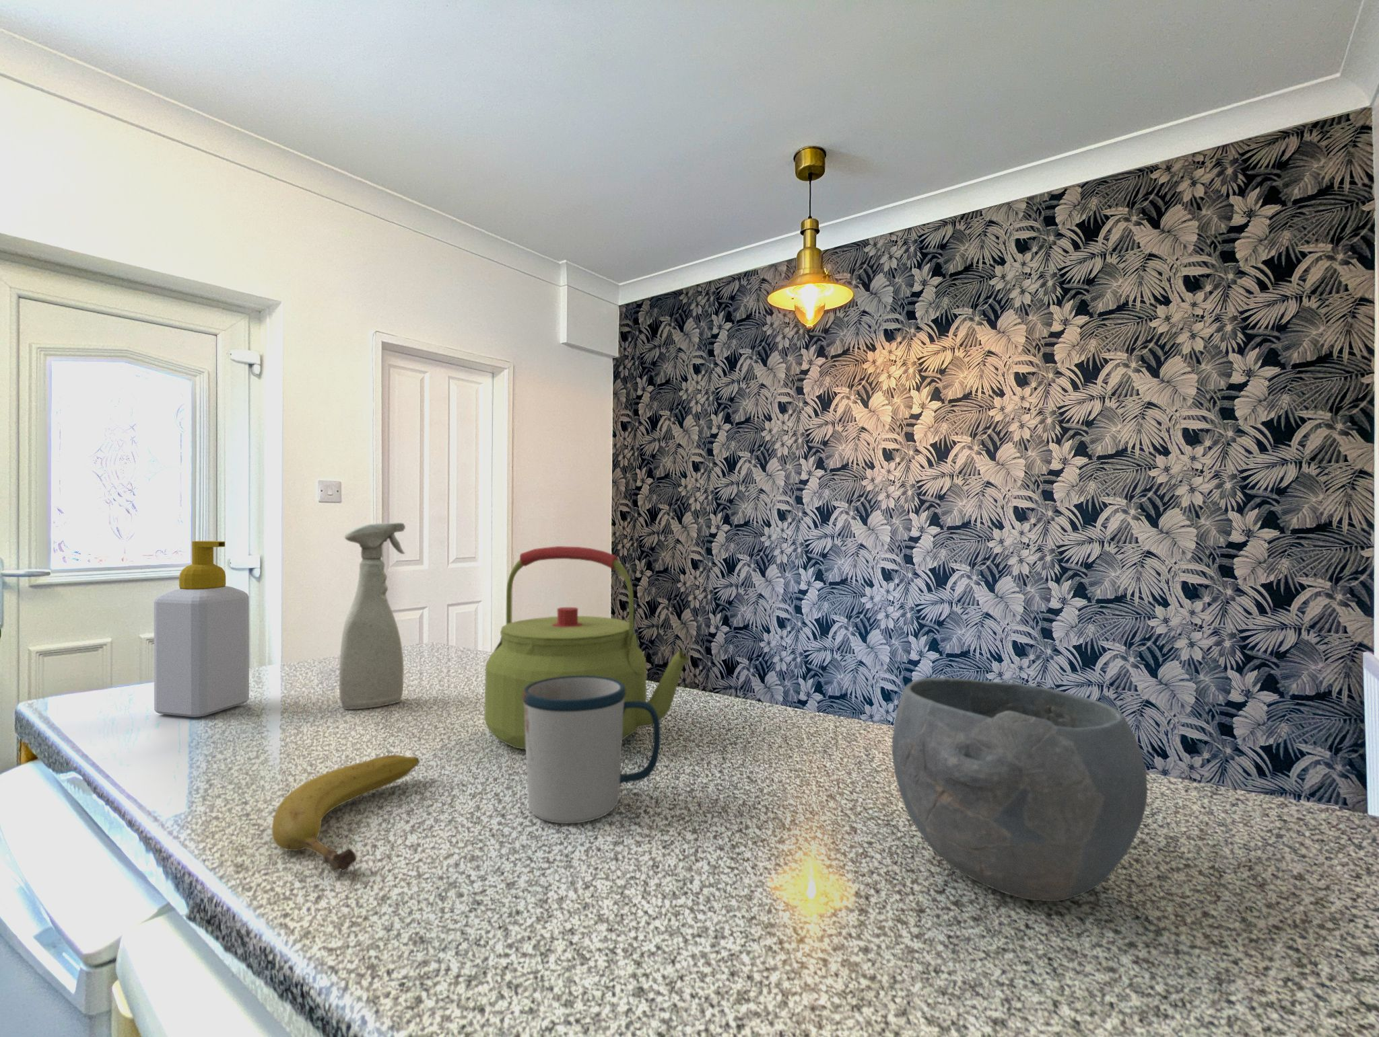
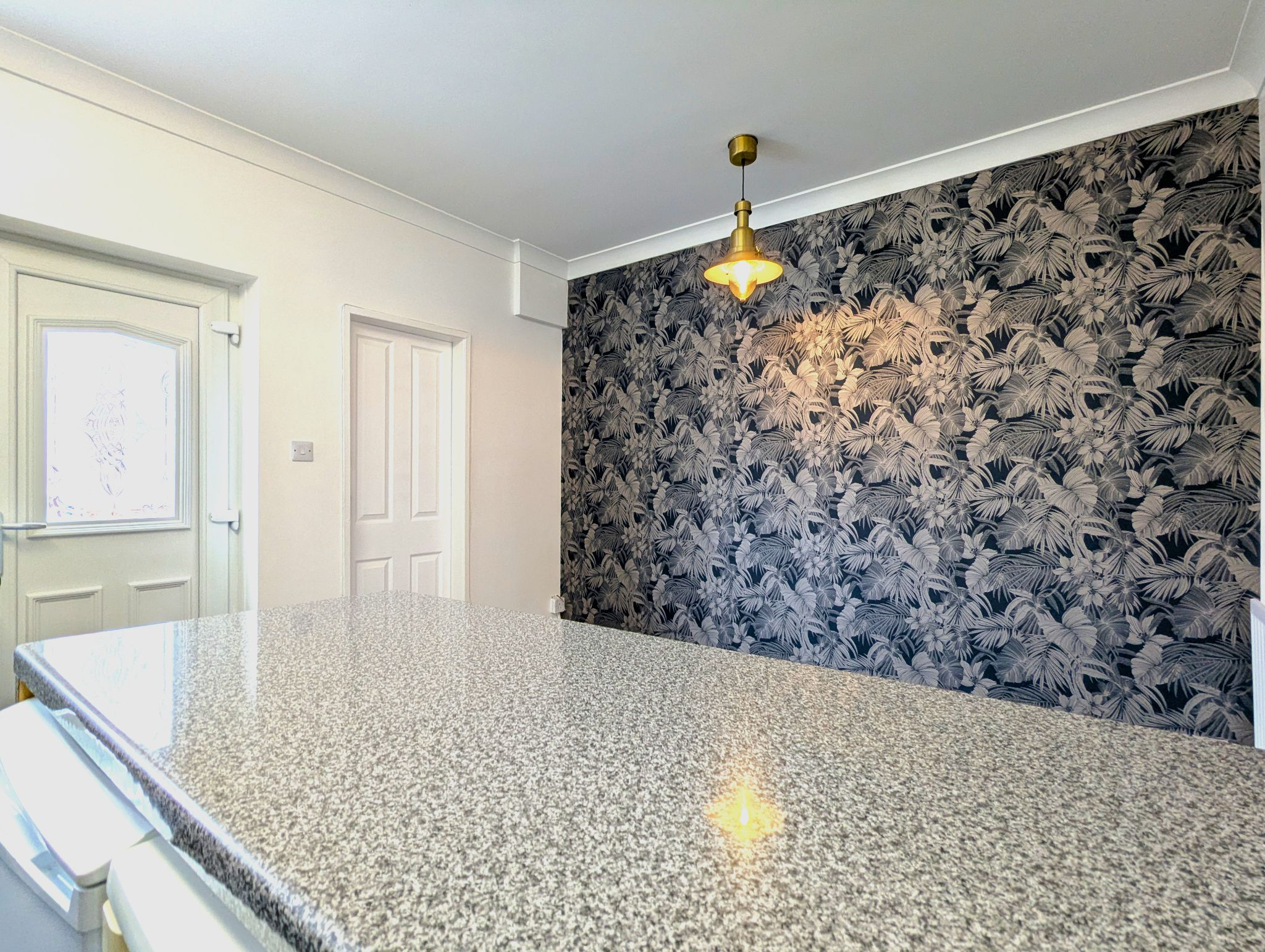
- mug [522,675,662,823]
- fruit [271,754,420,873]
- soap bottle [154,540,250,718]
- bowl [892,678,1148,902]
- spray bottle [339,522,406,710]
- kettle [483,546,690,751]
